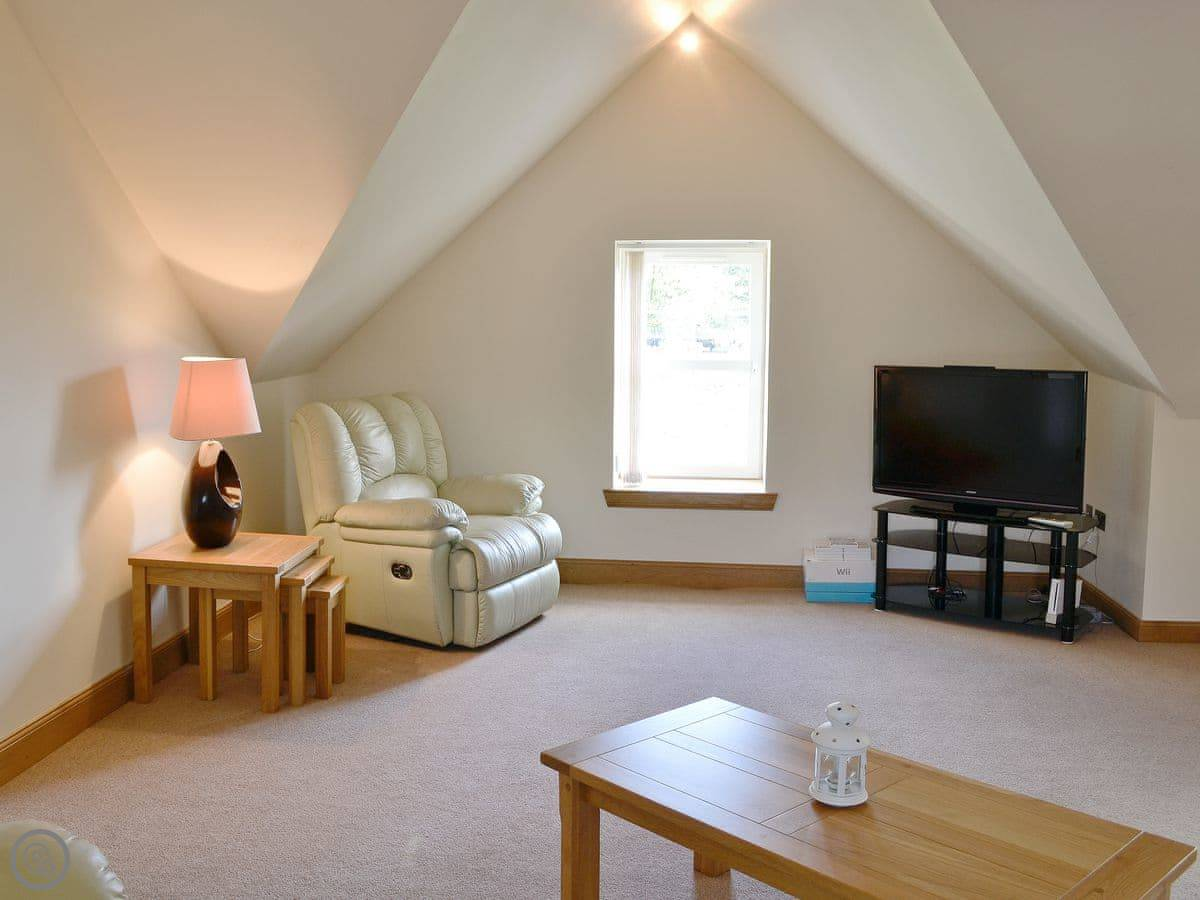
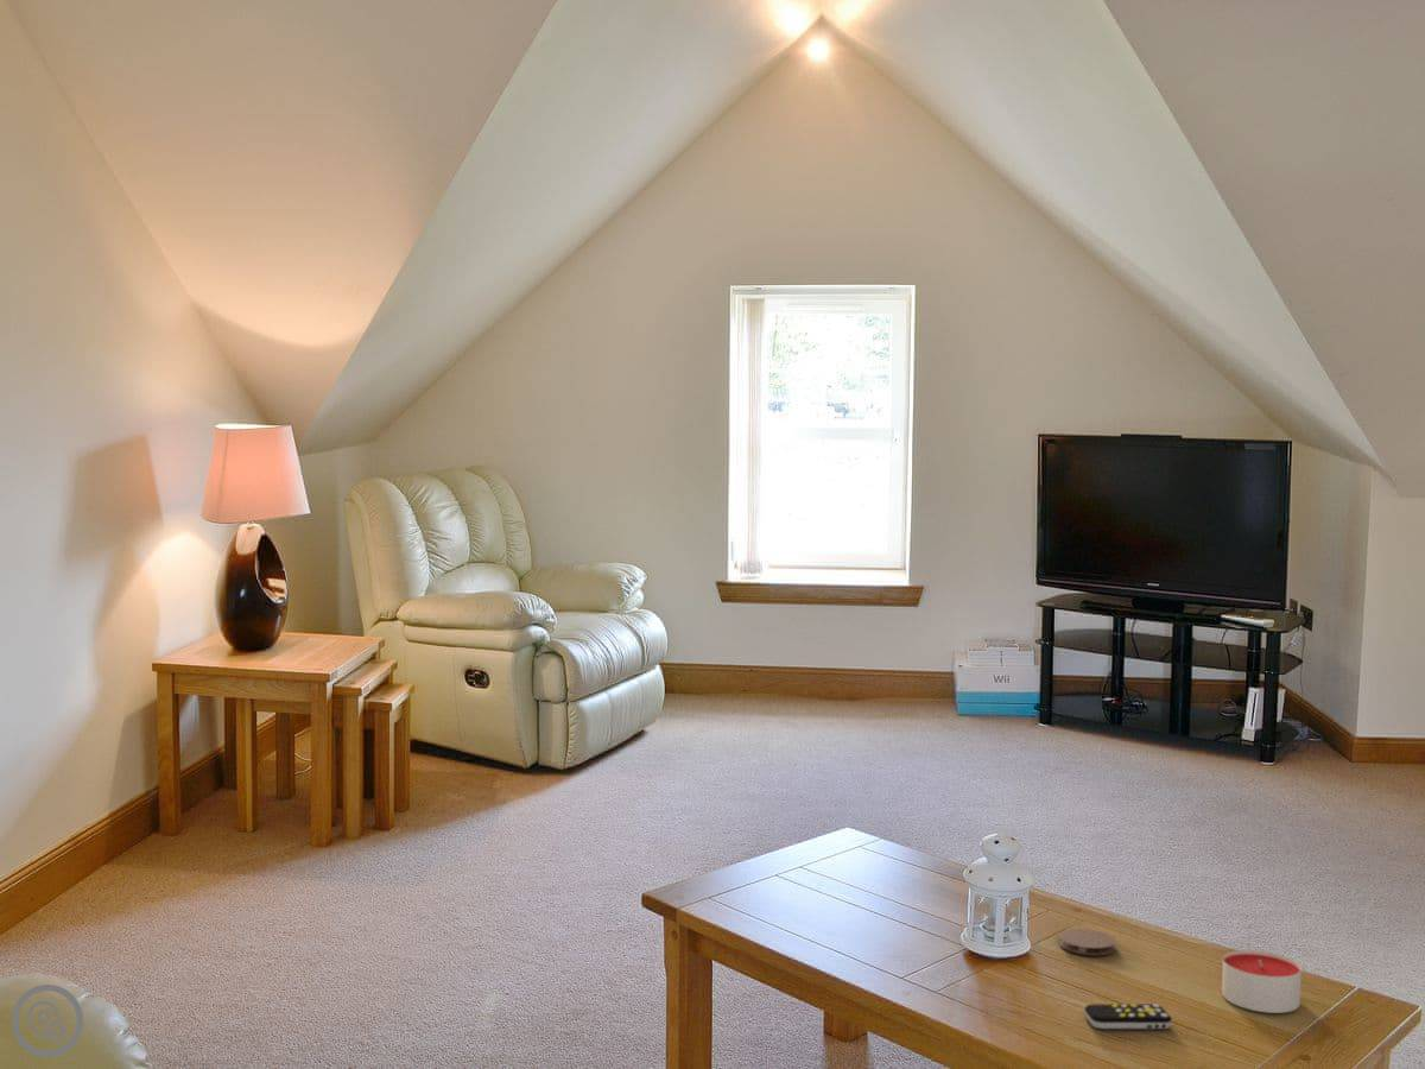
+ remote control [1083,1002,1173,1030]
+ candle [1221,949,1303,1014]
+ coaster [1058,928,1117,956]
